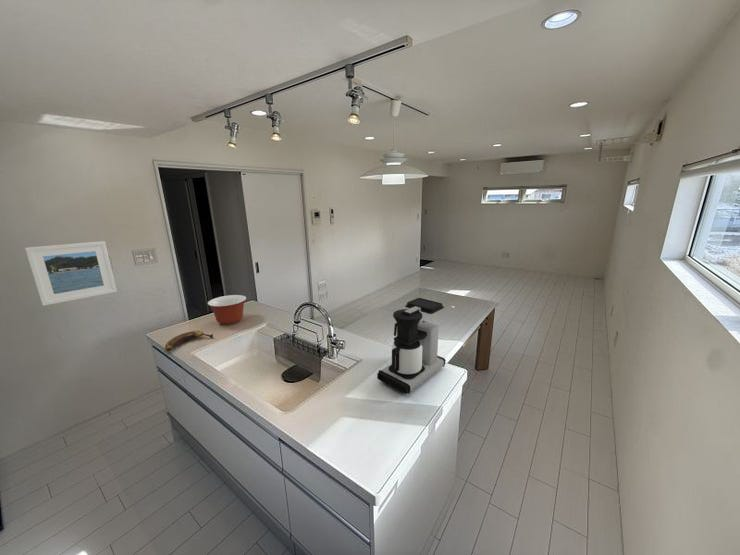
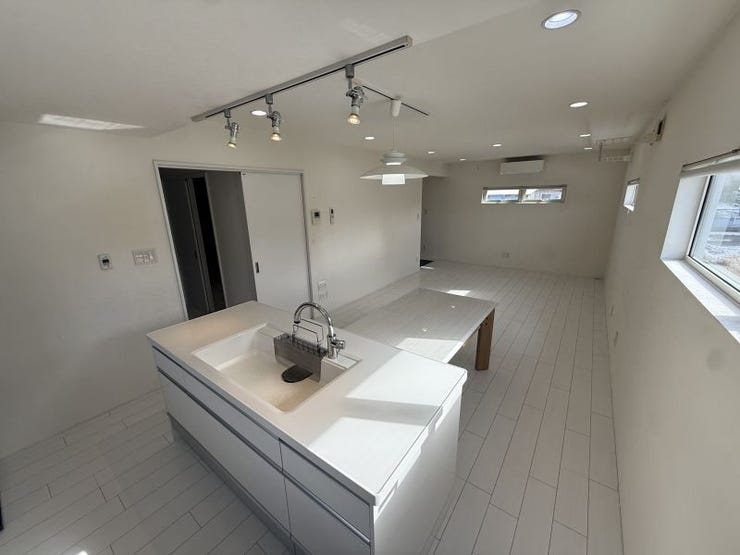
- coffee maker [376,297,447,395]
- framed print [24,240,118,307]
- mixing bowl [207,294,247,326]
- banana [164,330,214,352]
